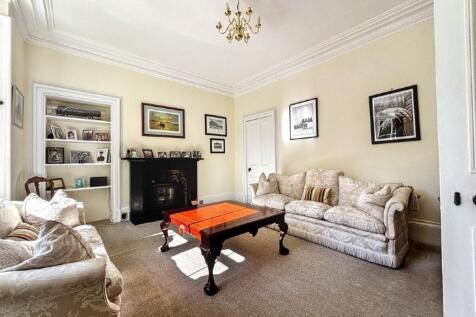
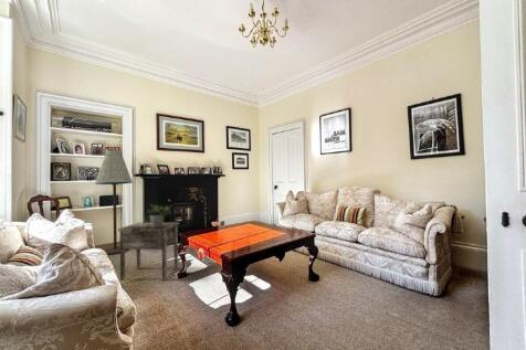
+ floor lamp [94,149,134,256]
+ side table [117,221,180,282]
+ potted plant [146,203,172,227]
